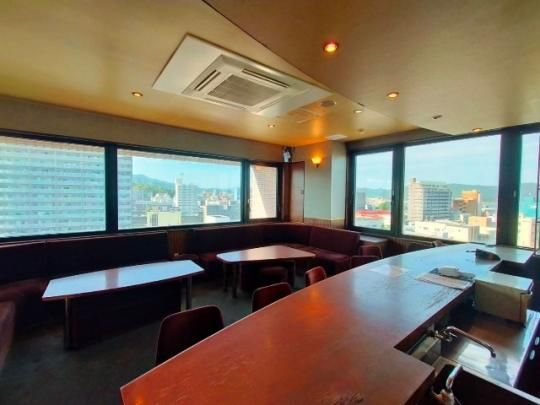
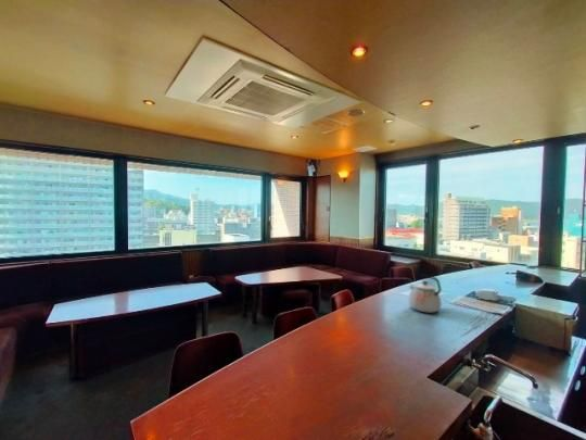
+ kettle [407,273,443,314]
